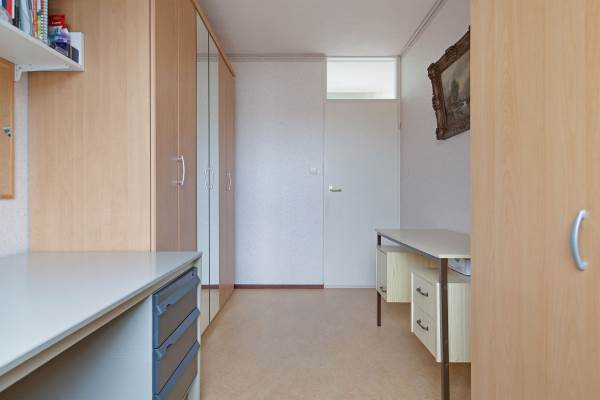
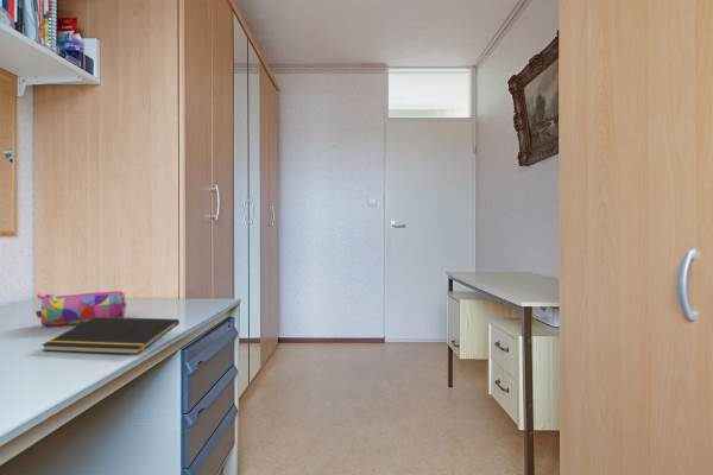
+ pencil case [34,290,128,328]
+ notepad [40,317,181,355]
